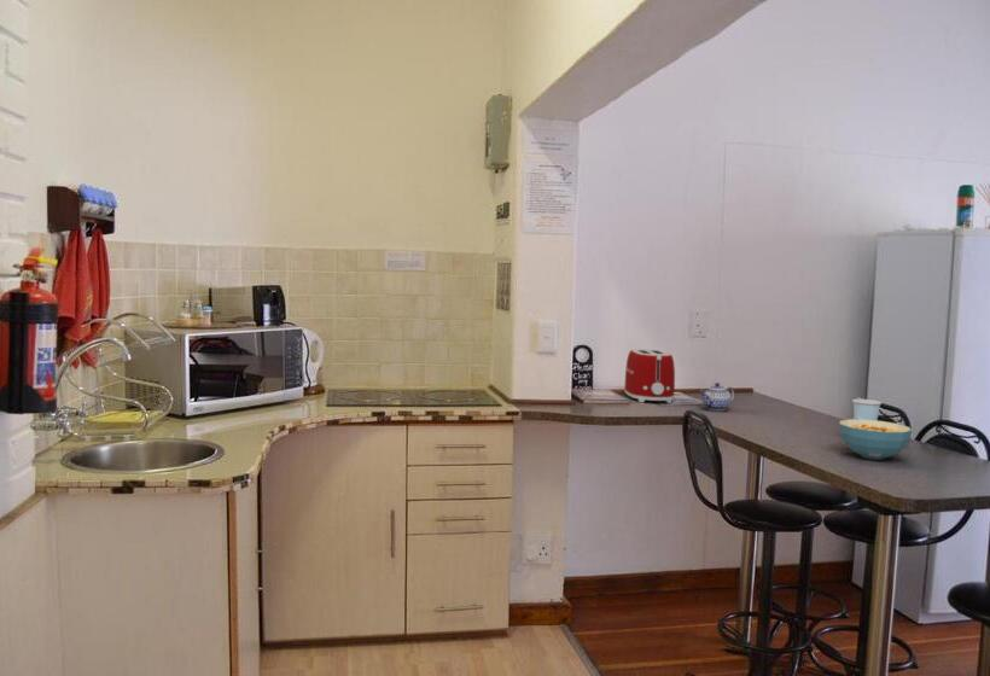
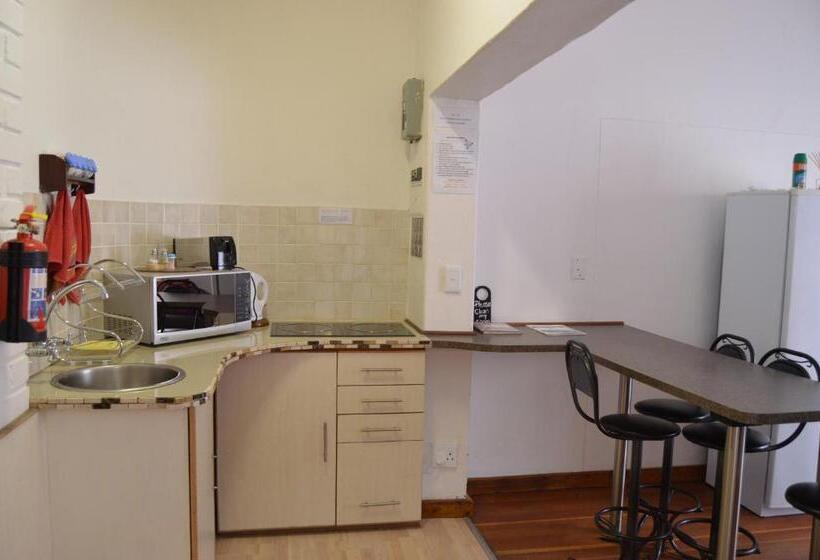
- cereal bowl [838,418,913,461]
- cup [851,397,883,421]
- teapot [699,381,735,412]
- toaster [623,348,676,404]
